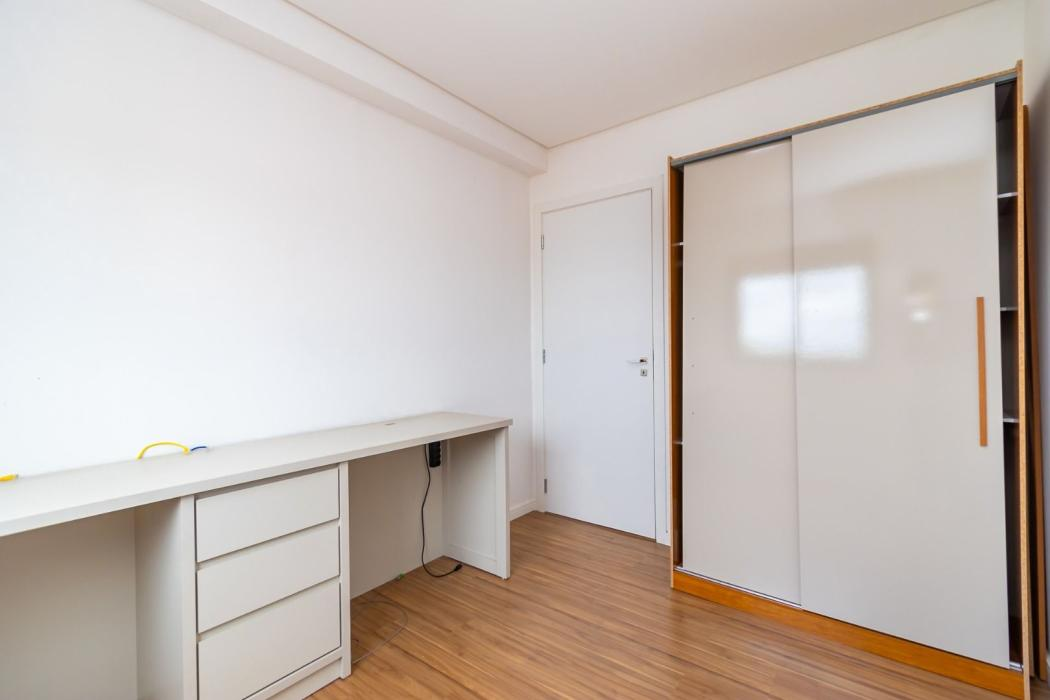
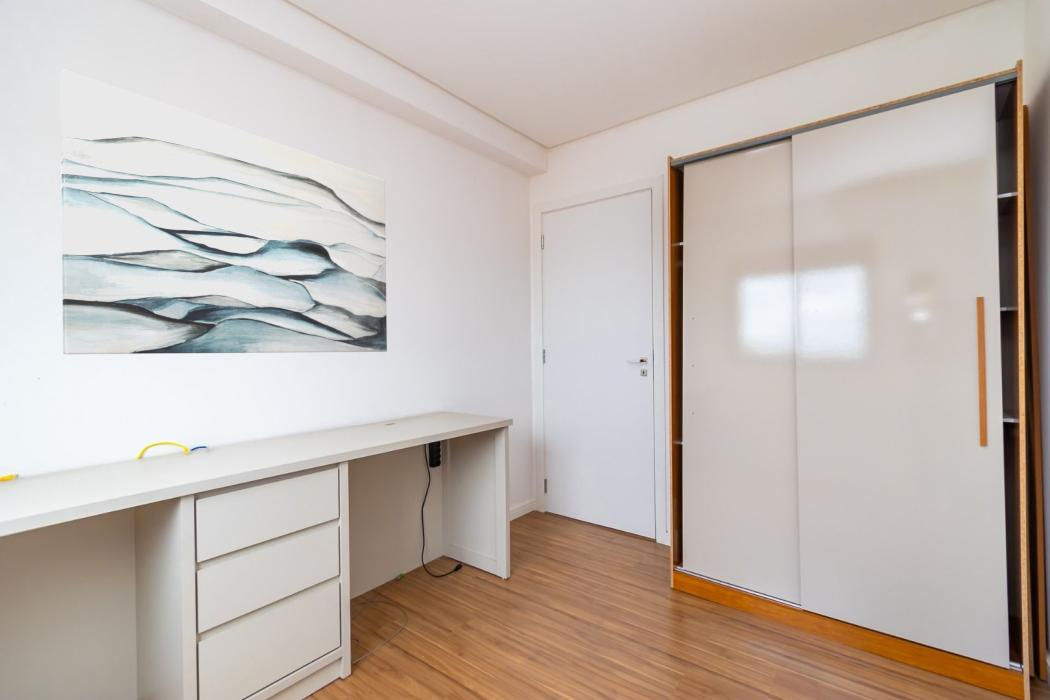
+ wall art [60,69,388,355]
